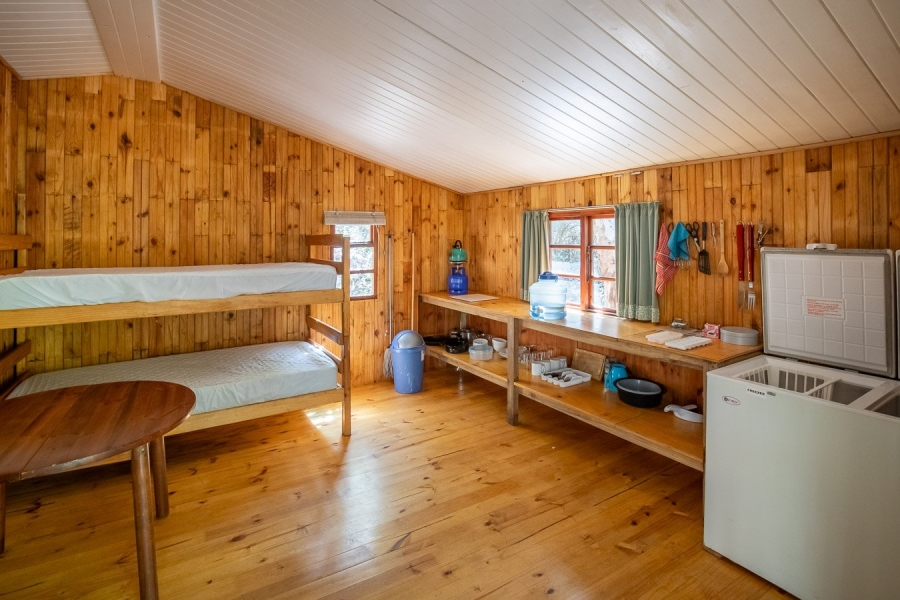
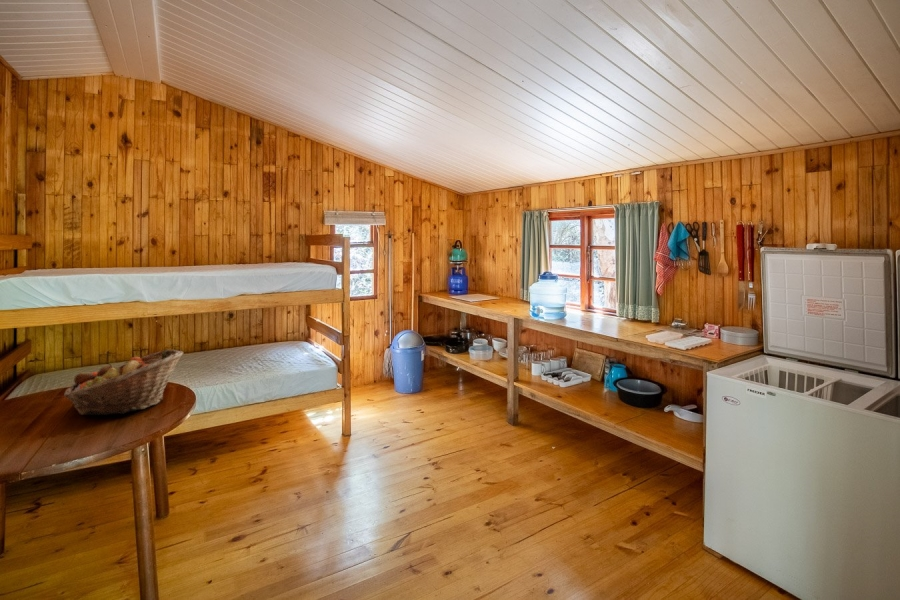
+ fruit basket [63,349,184,416]
